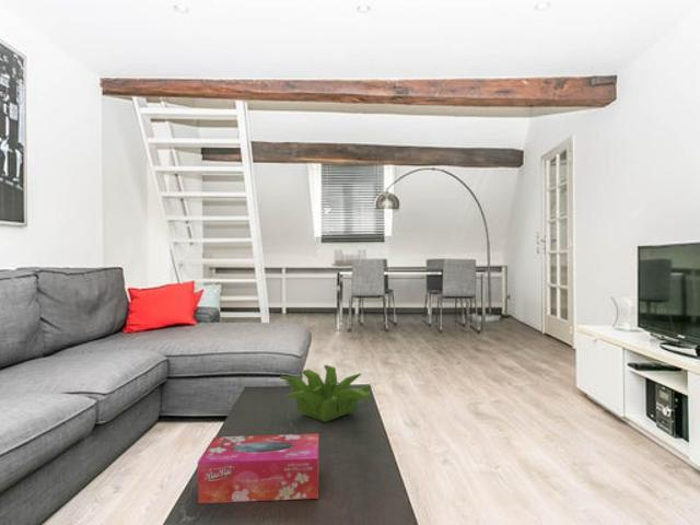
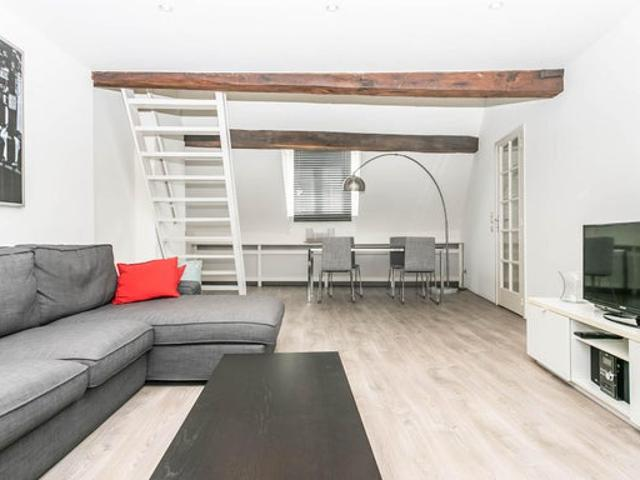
- tissue box [197,433,320,504]
- plant [278,364,373,423]
